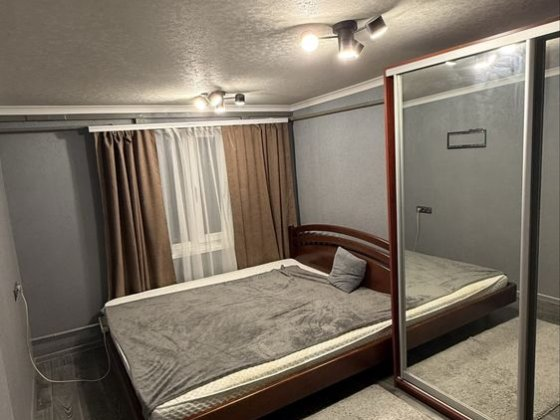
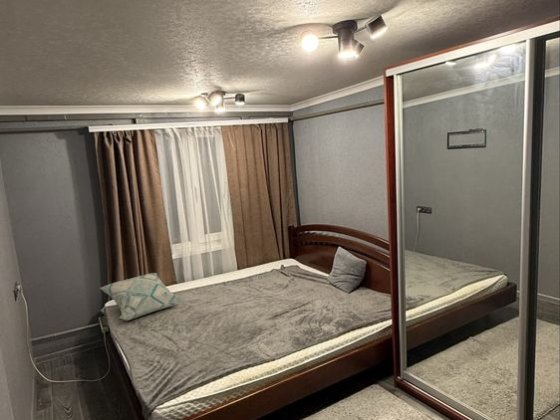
+ decorative pillow [99,272,183,321]
